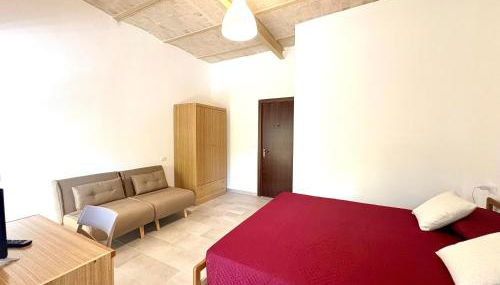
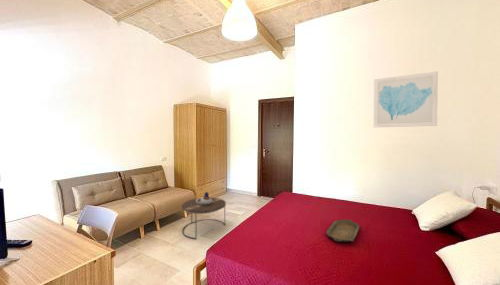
+ wall art [373,70,439,128]
+ side table [181,191,227,240]
+ serving tray [325,218,360,243]
